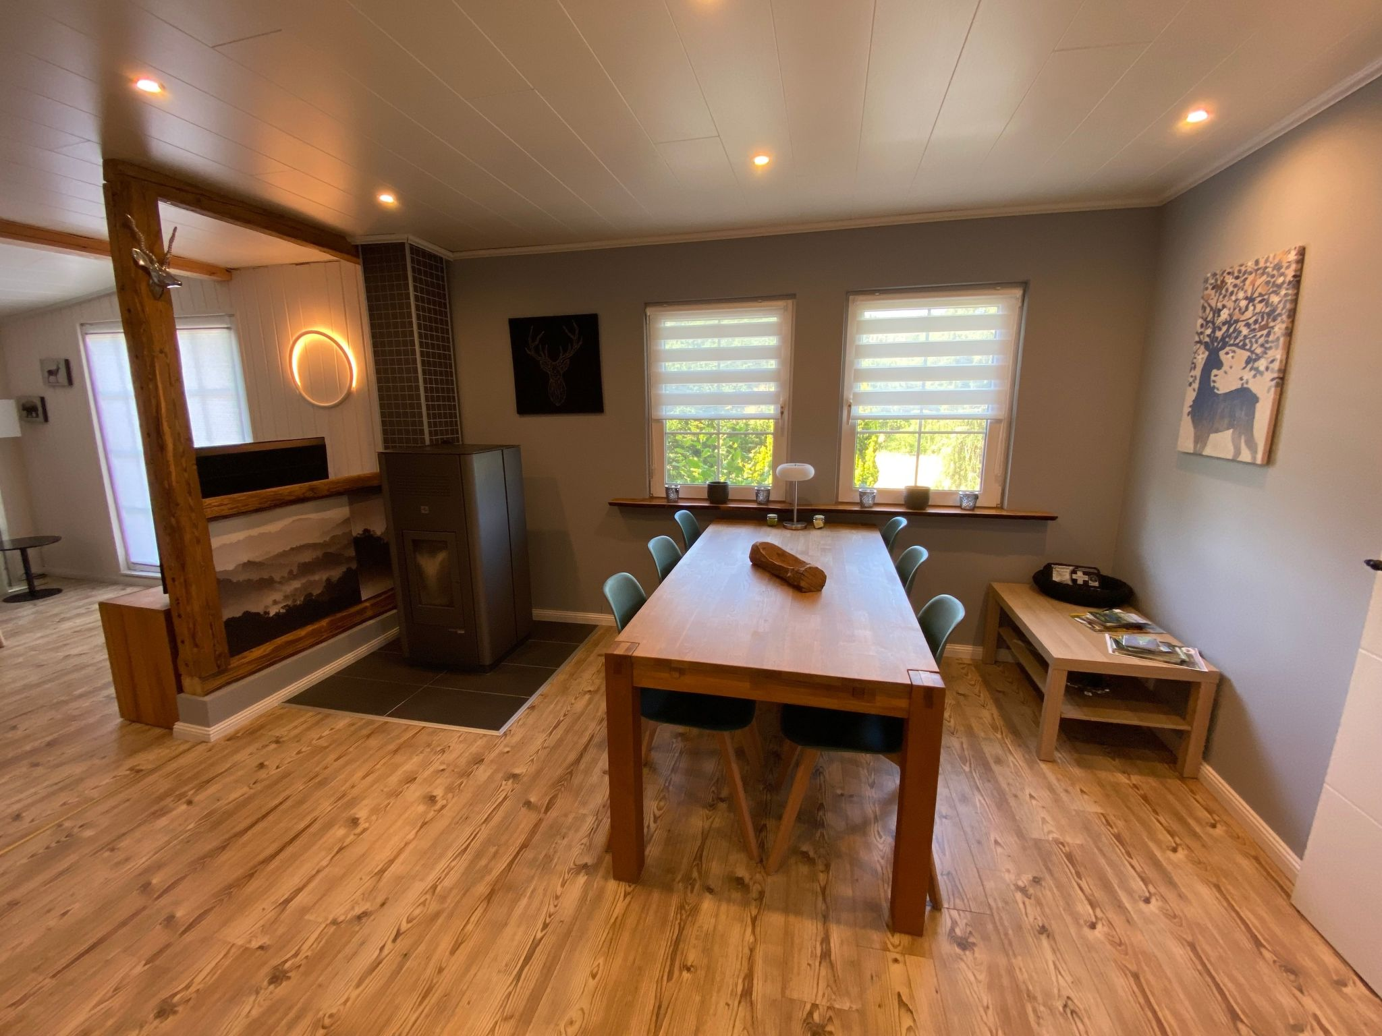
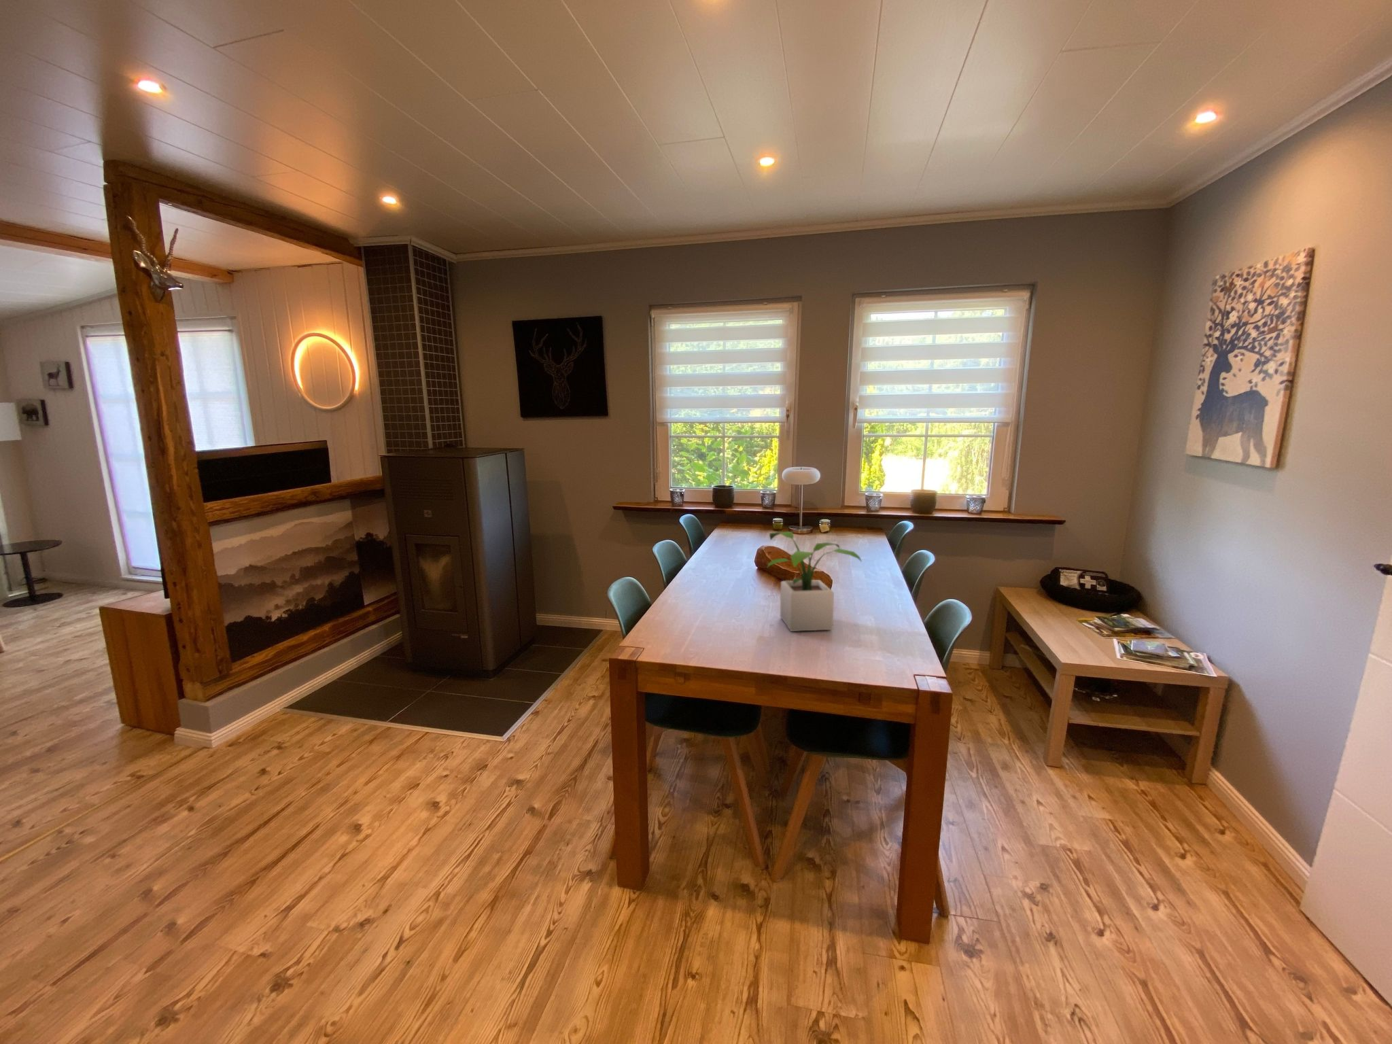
+ potted plant [766,531,863,632]
